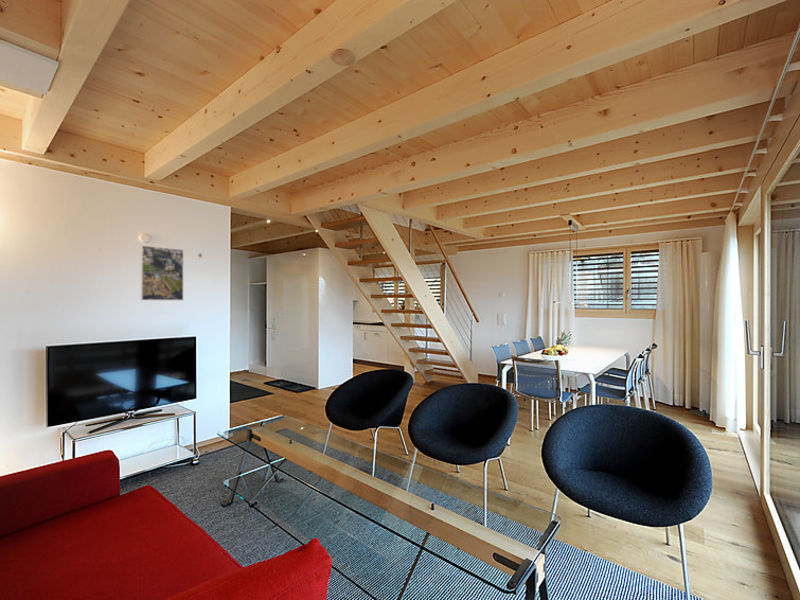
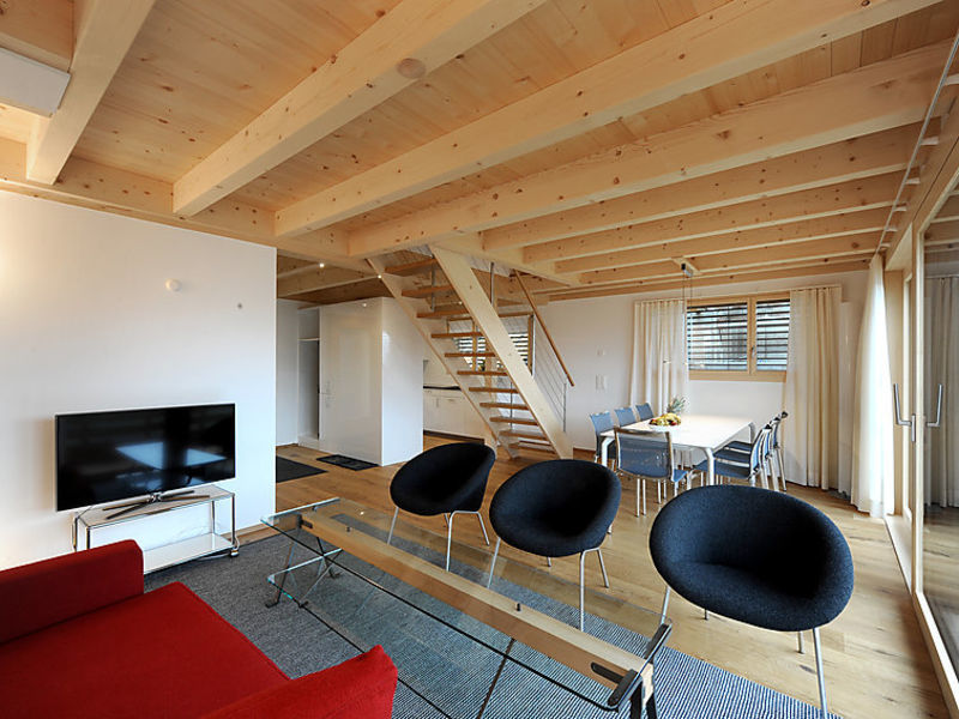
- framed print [140,245,185,301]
